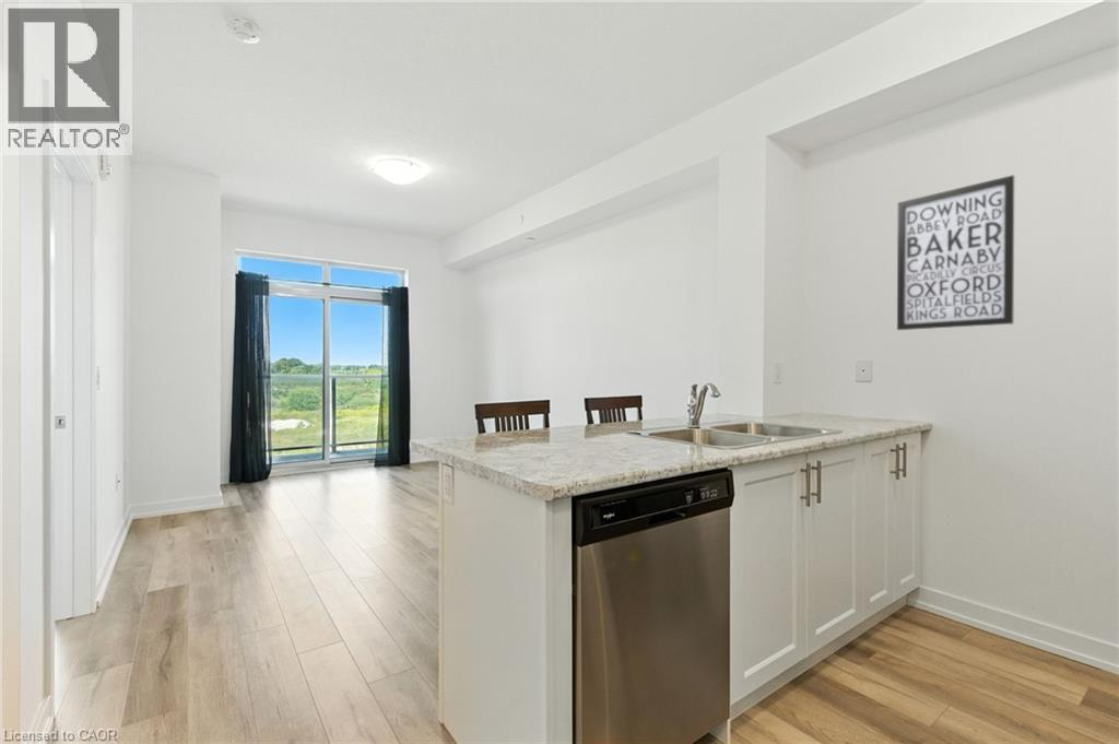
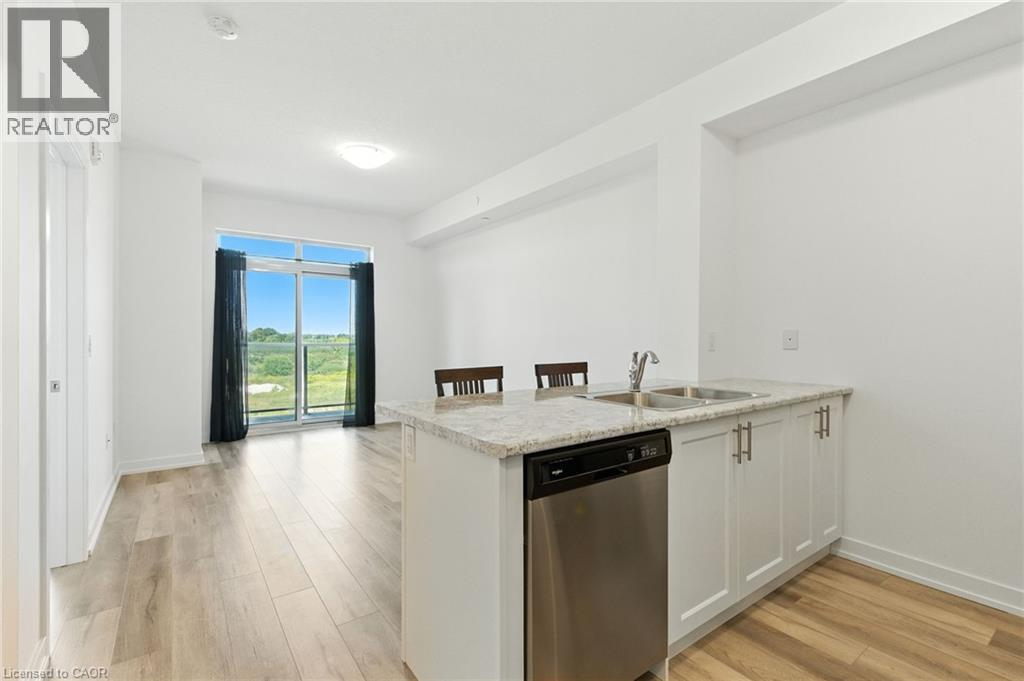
- wall art [896,174,1015,331]
